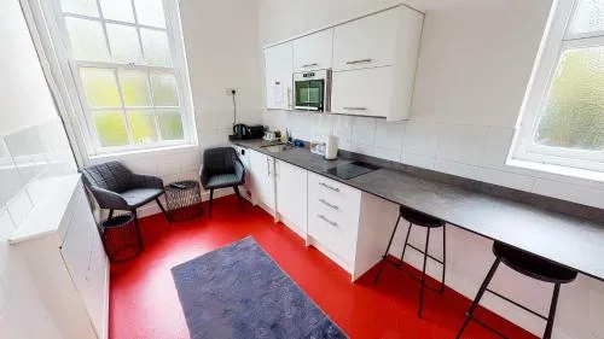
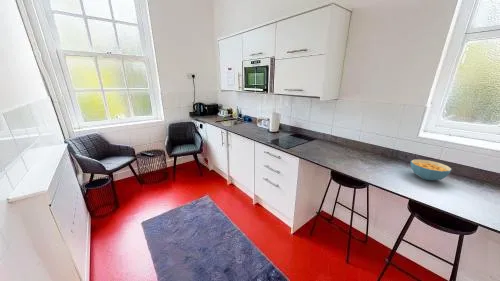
+ cereal bowl [409,158,453,181]
